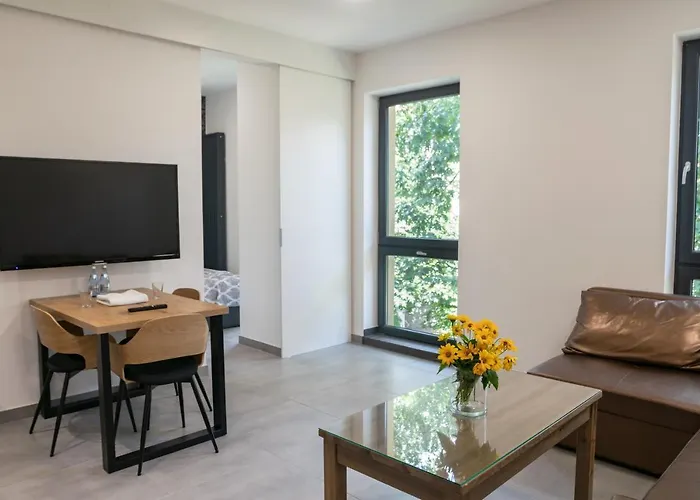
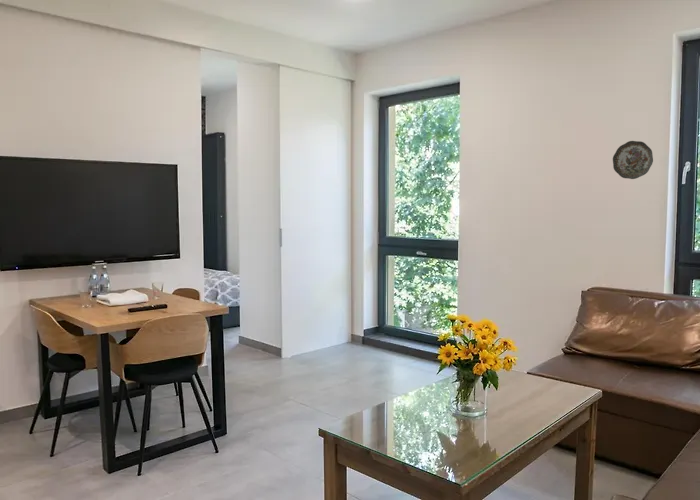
+ decorative plate [612,140,654,180]
